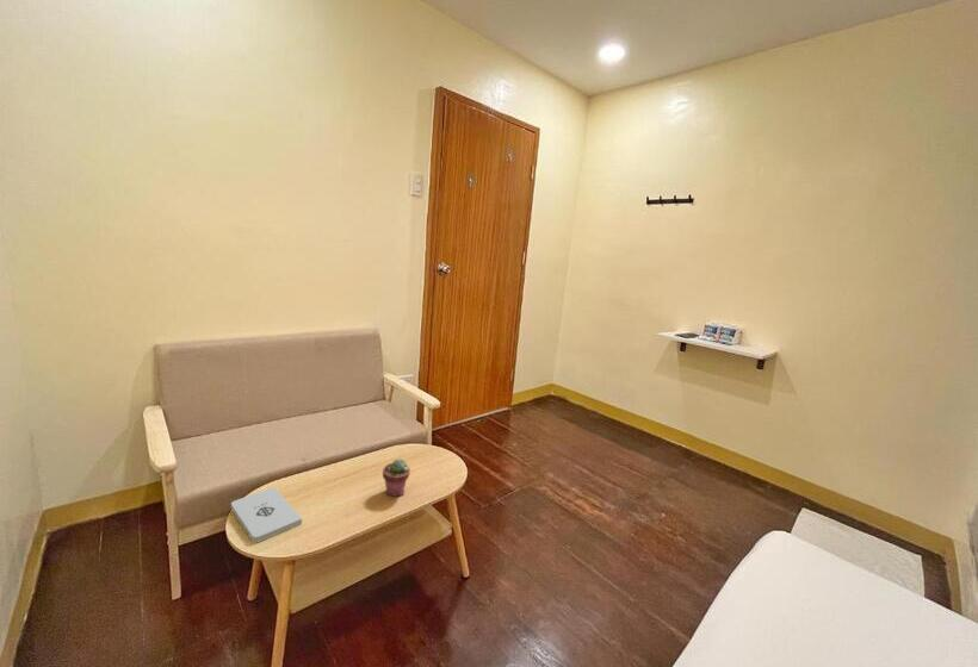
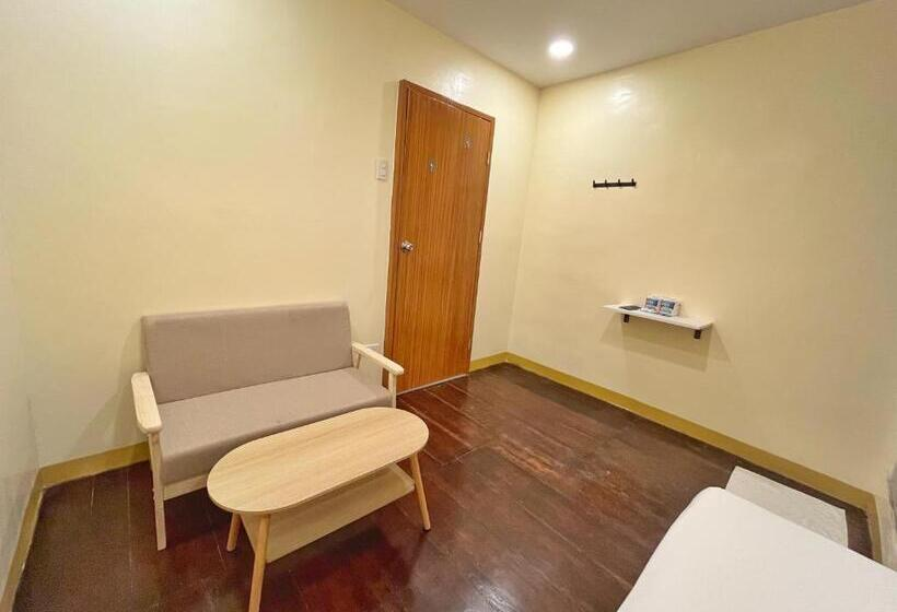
- notepad [230,486,303,543]
- potted succulent [382,457,411,498]
